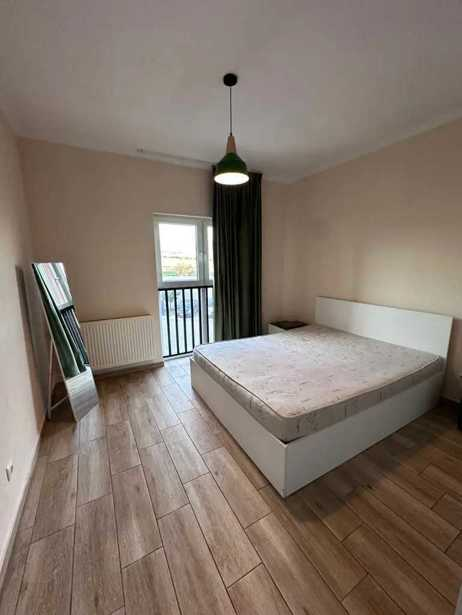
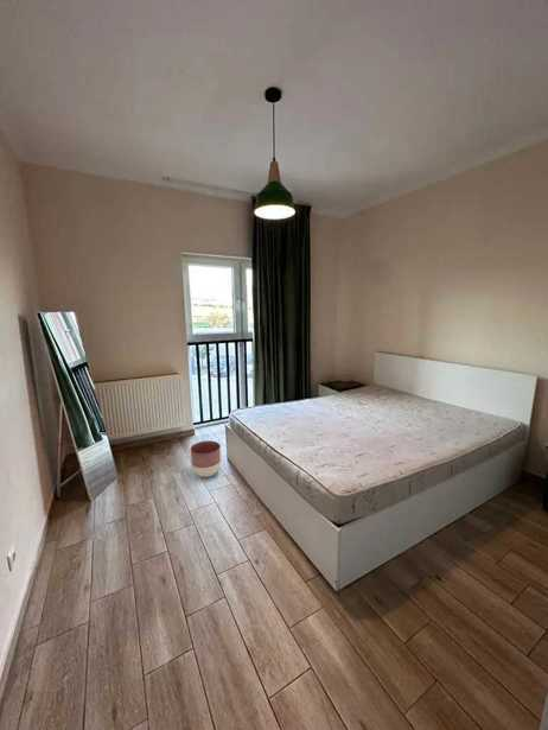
+ planter [190,439,222,478]
